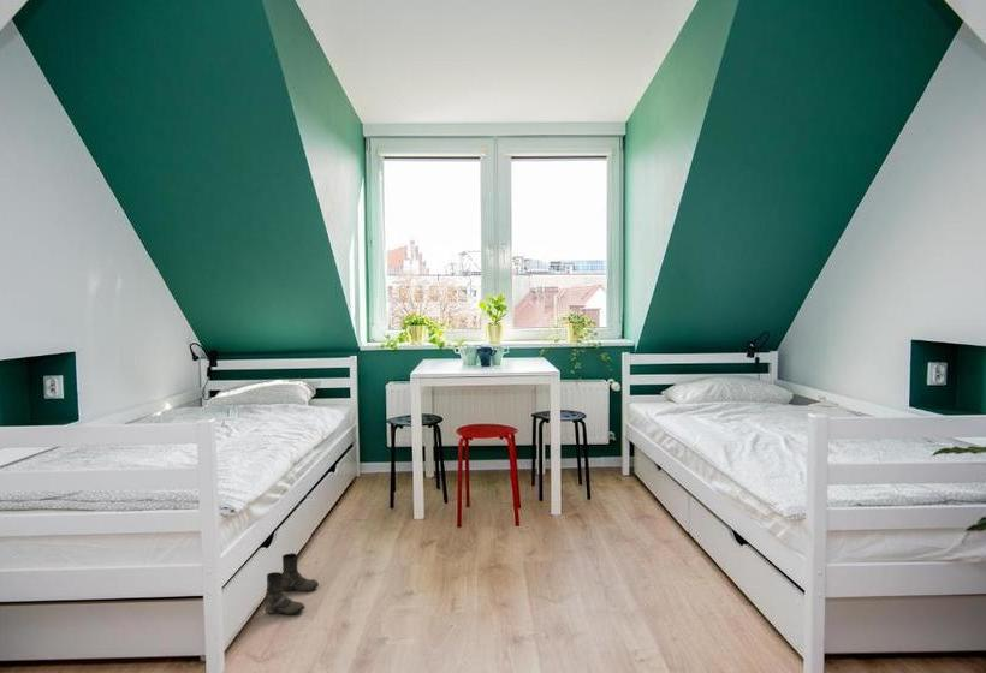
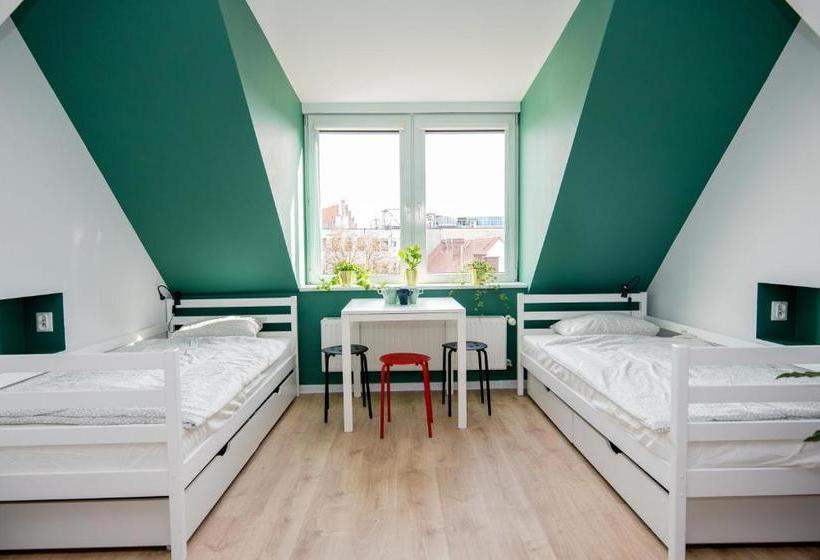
- boots [265,552,320,615]
